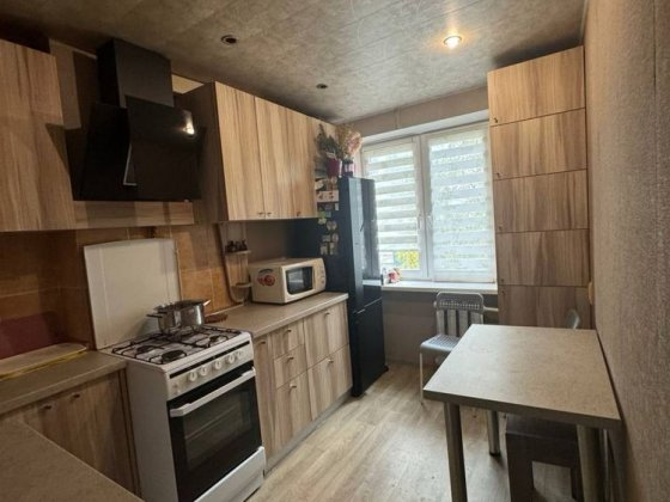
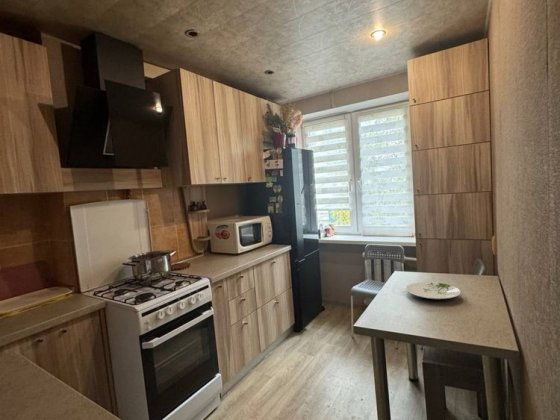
+ plate [405,281,462,300]
